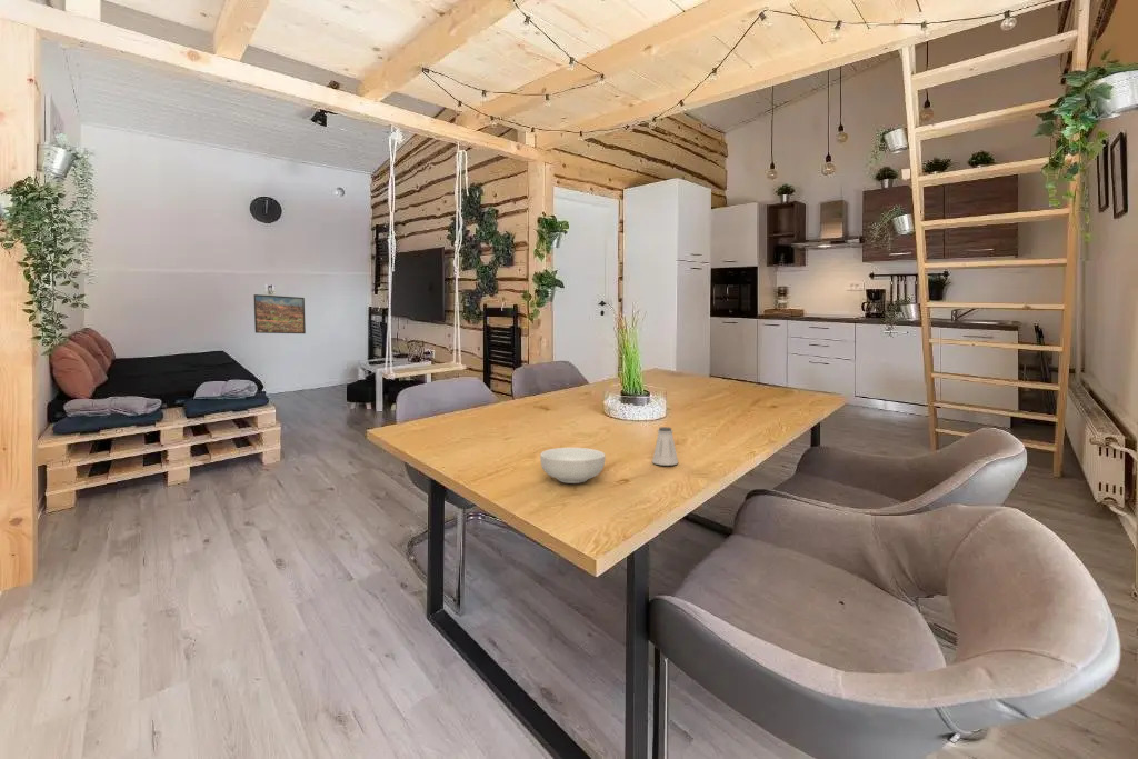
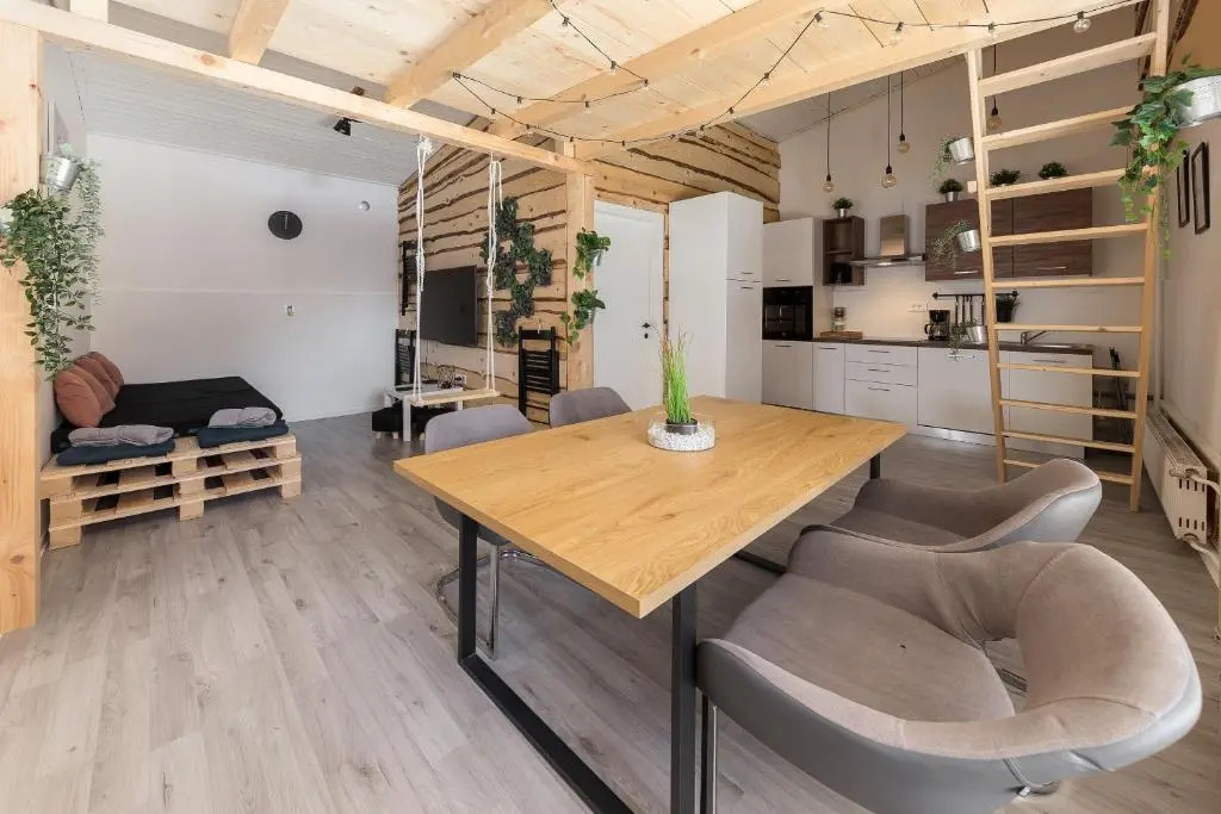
- saltshaker [651,426,679,467]
- cereal bowl [539,447,607,485]
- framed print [252,293,307,334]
